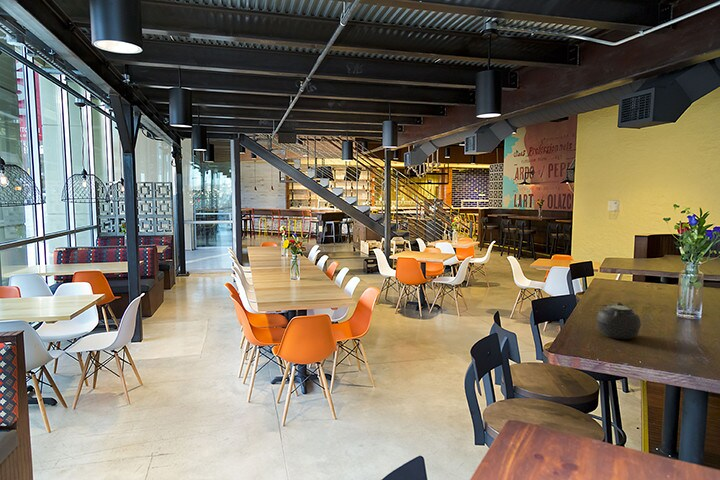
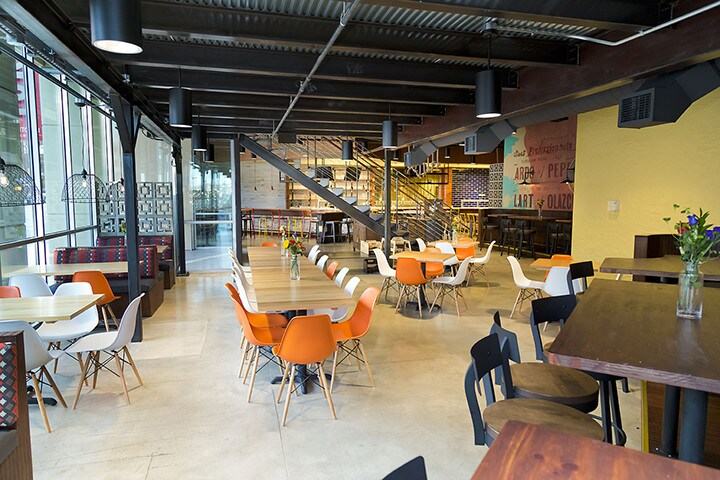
- teapot [595,301,642,340]
